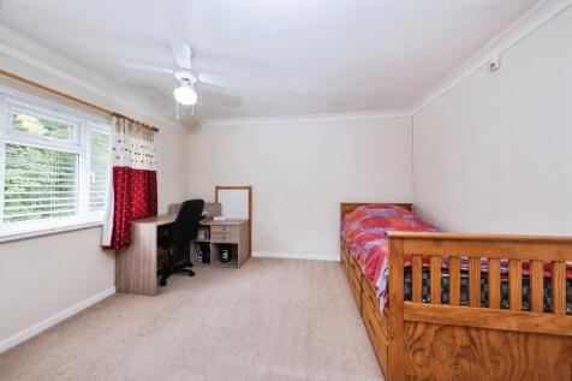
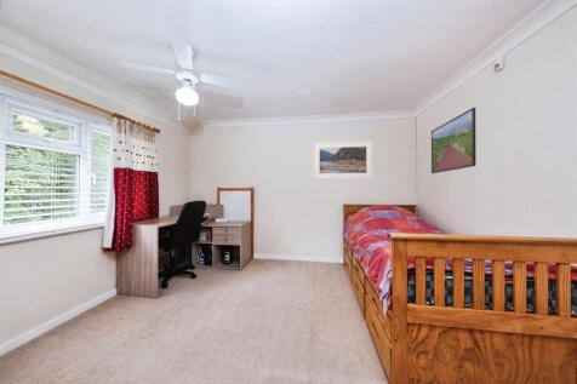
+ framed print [313,139,373,180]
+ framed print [430,107,478,174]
